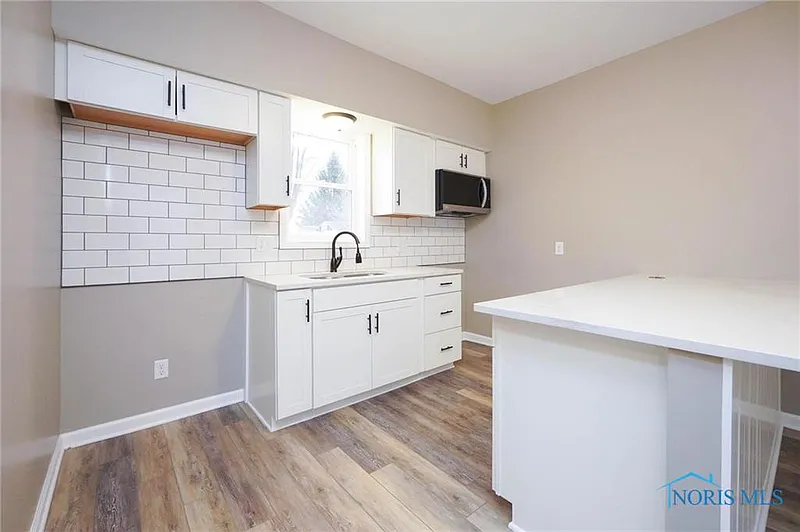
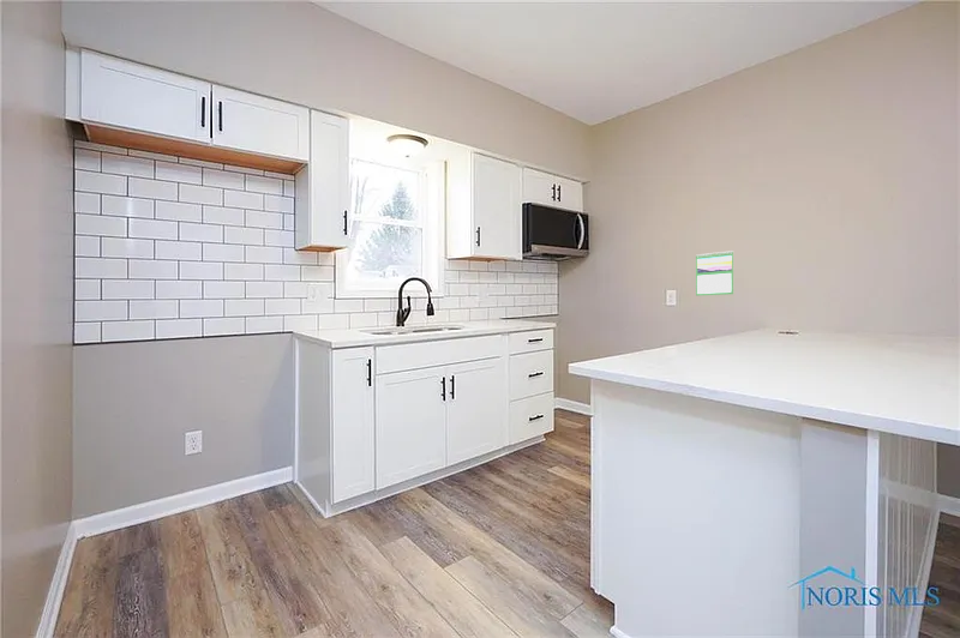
+ calendar [695,249,734,297]
